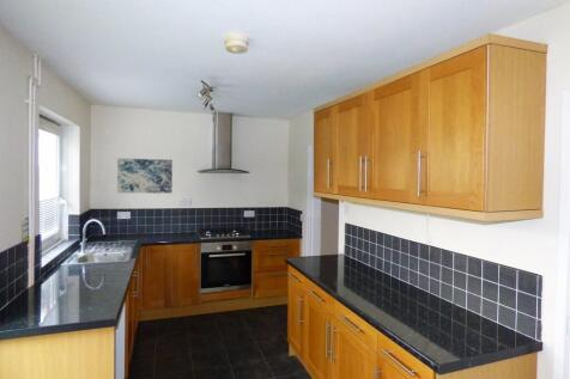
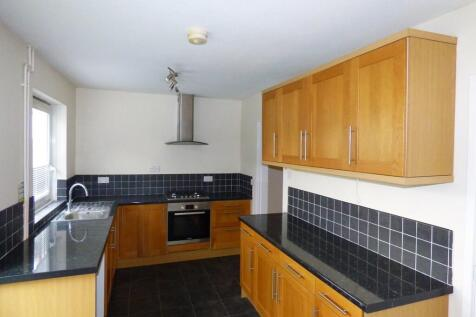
- wall art [116,157,174,195]
